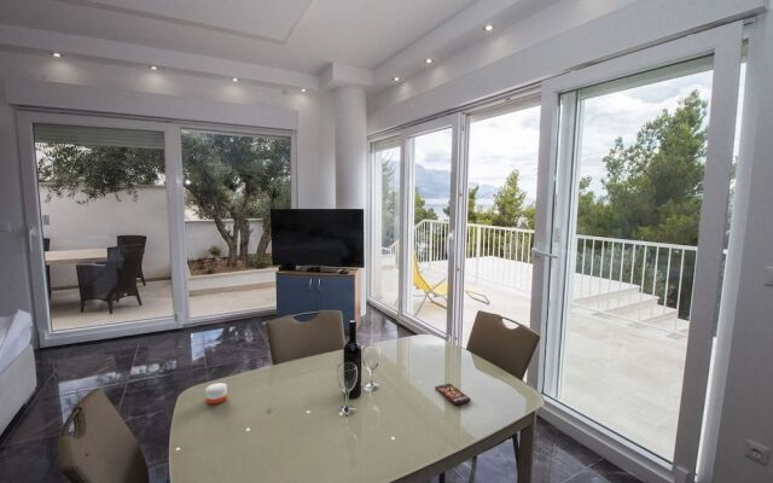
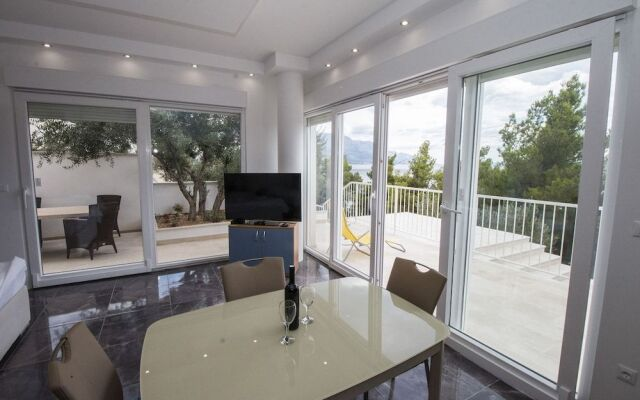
- smartphone [435,383,472,406]
- candle [205,382,228,406]
